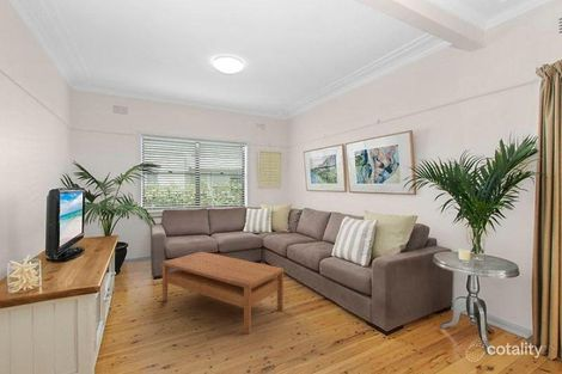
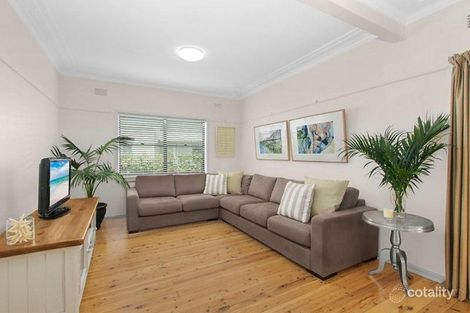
- coffee table [160,251,285,336]
